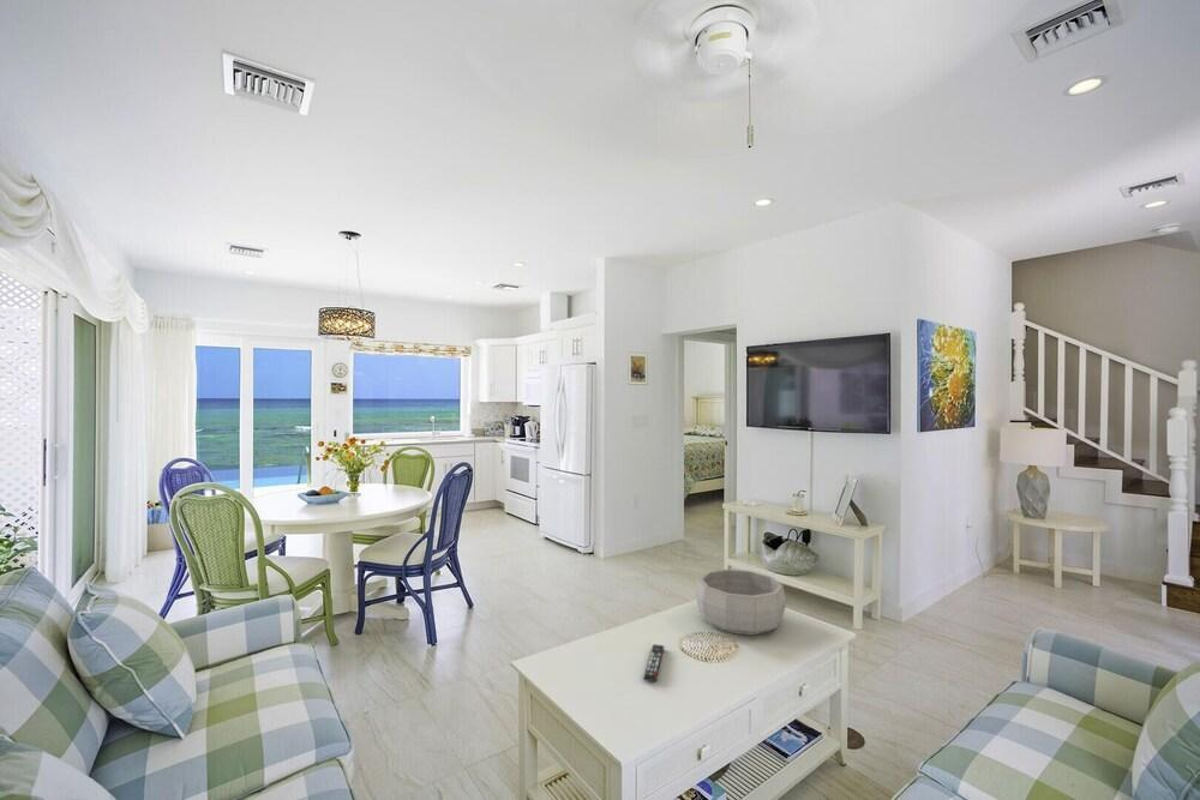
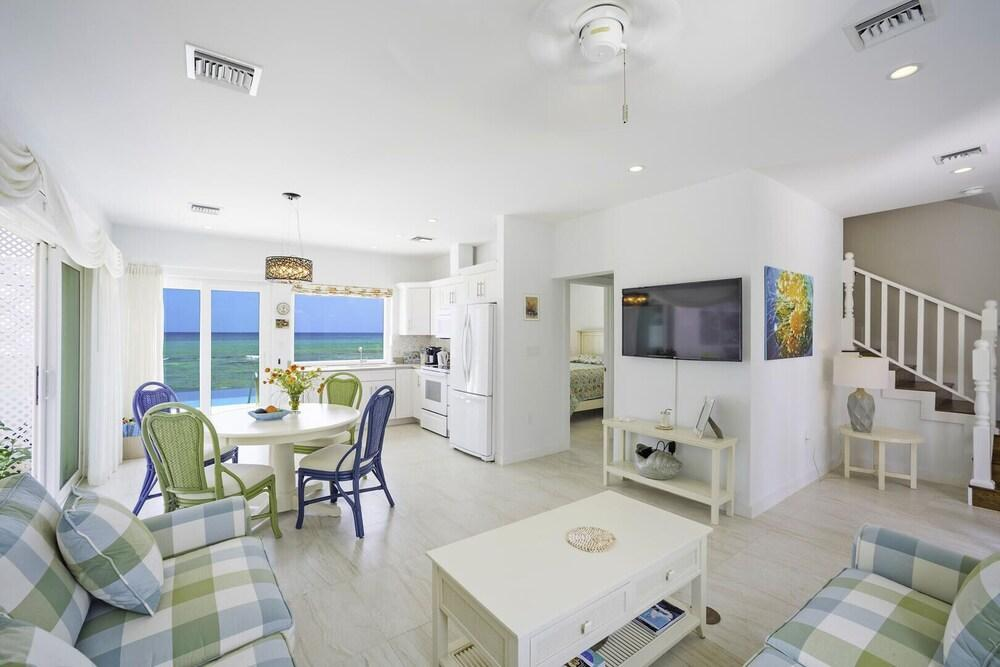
- decorative bowl [695,567,787,637]
- remote control [643,643,665,682]
